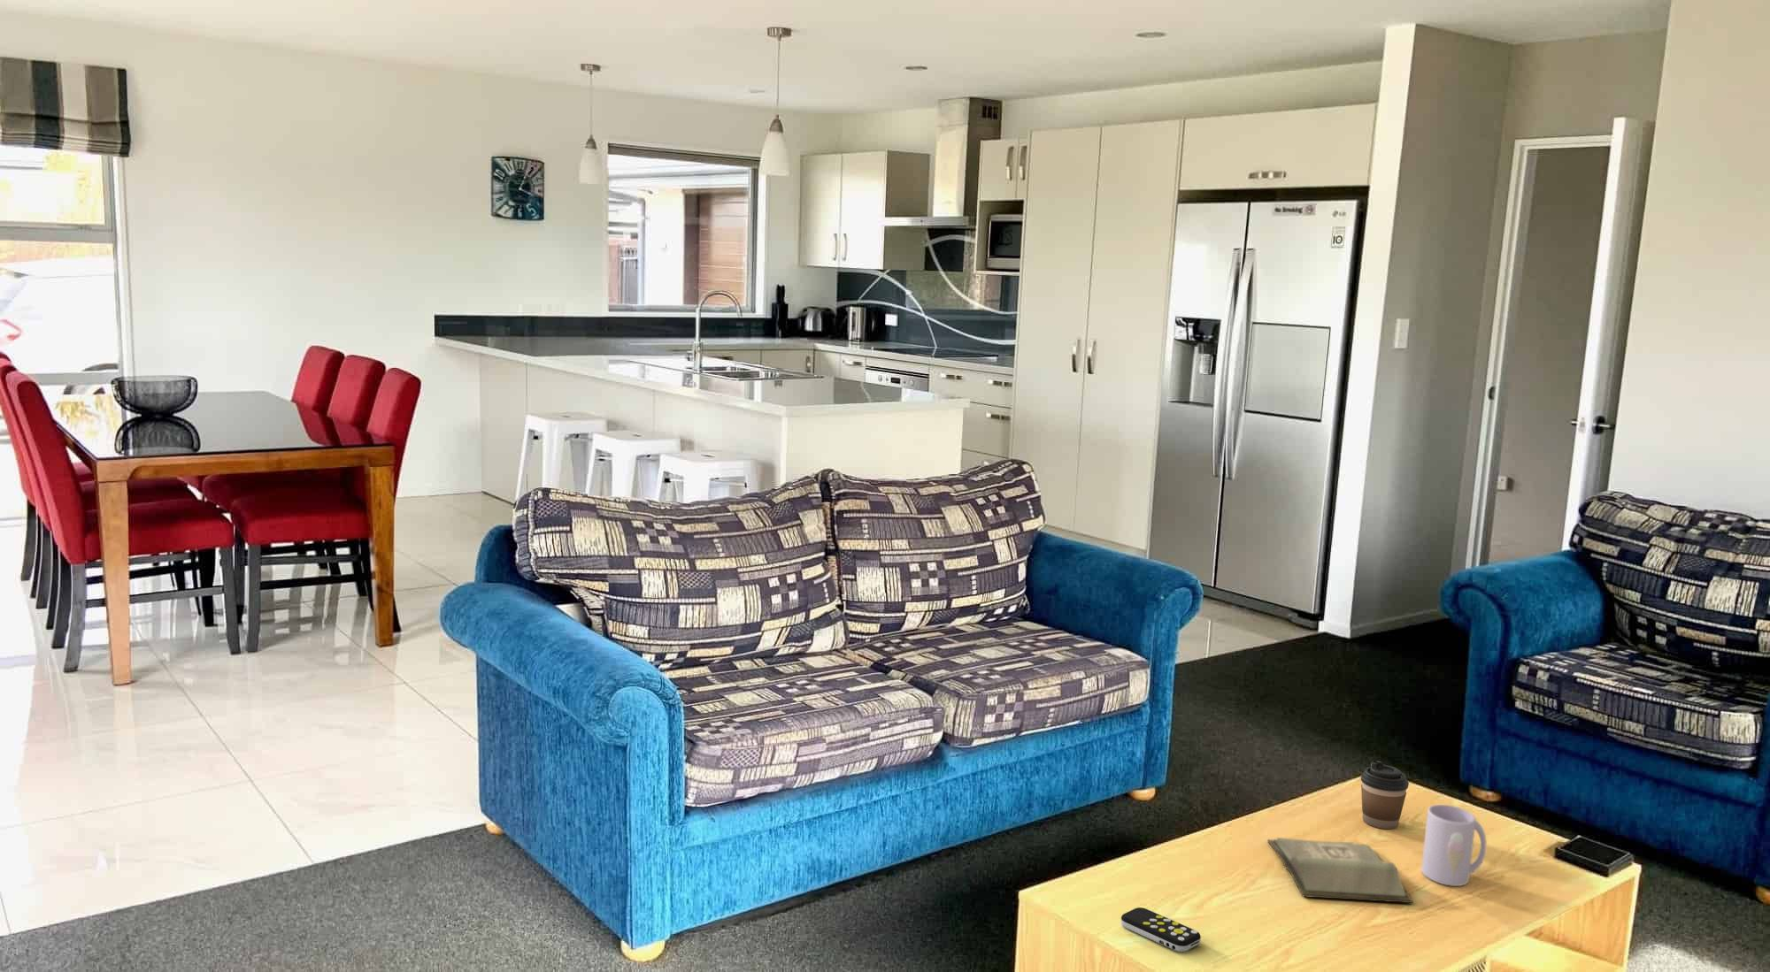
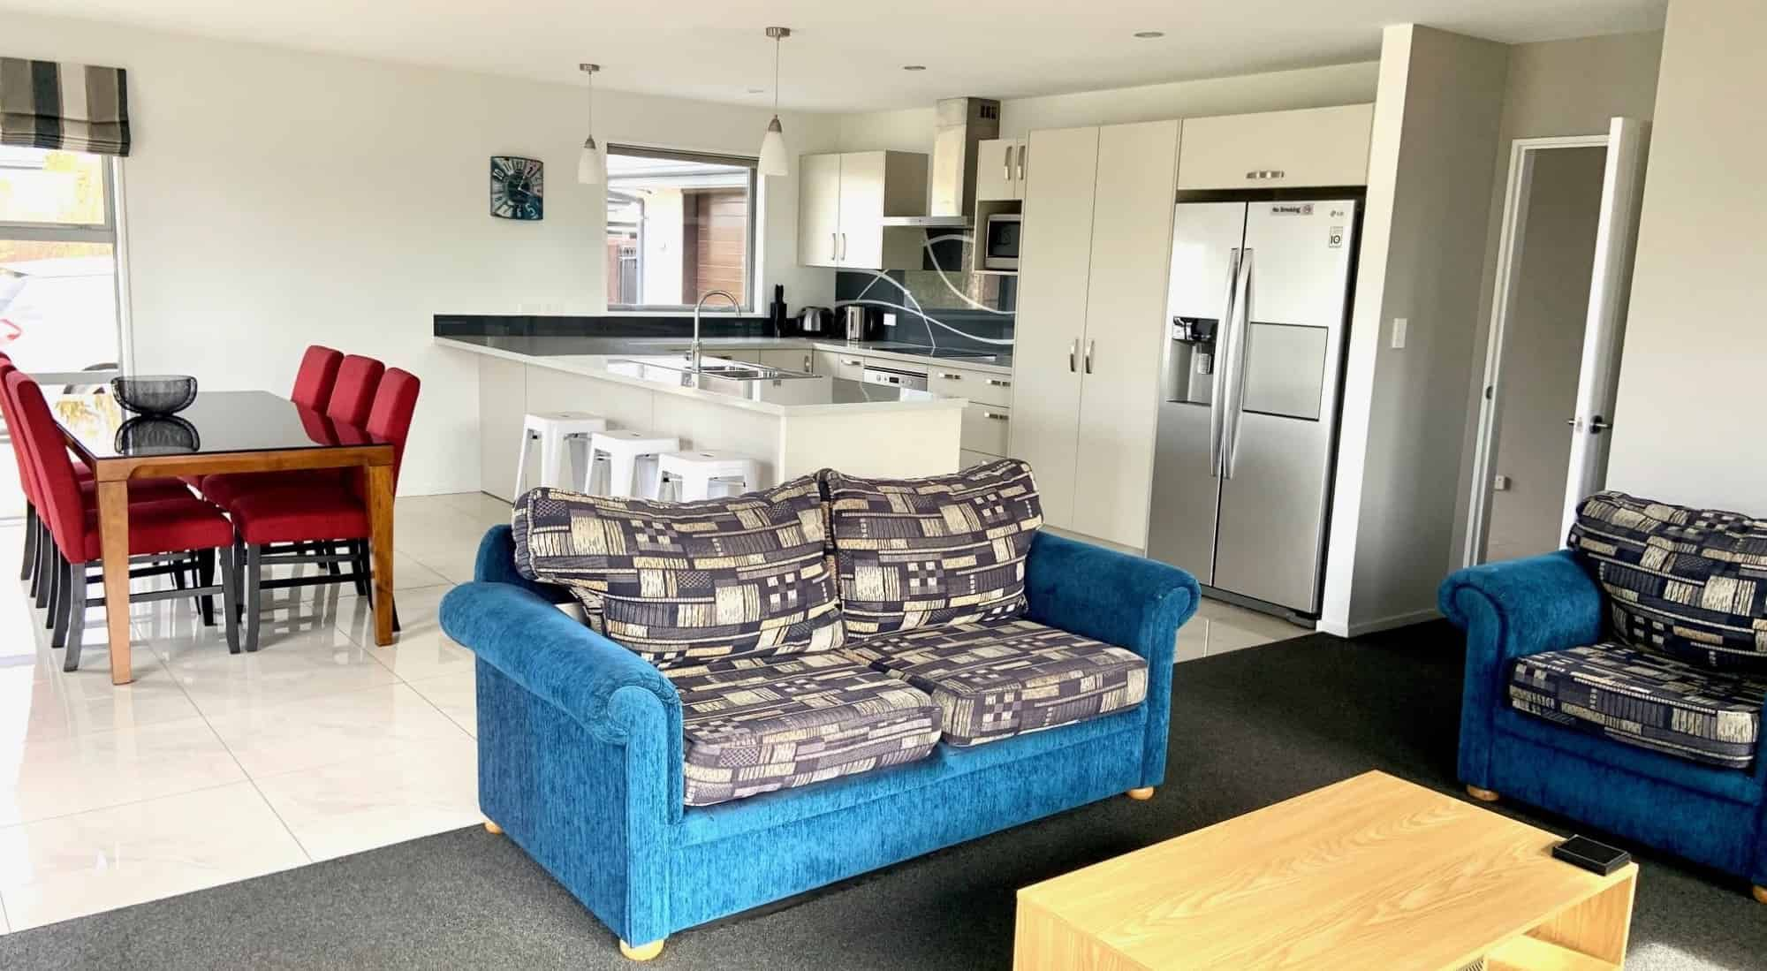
- remote control [1121,906,1202,953]
- coffee cup [1360,760,1410,830]
- hardback book [1267,837,1413,904]
- mug [1420,804,1487,887]
